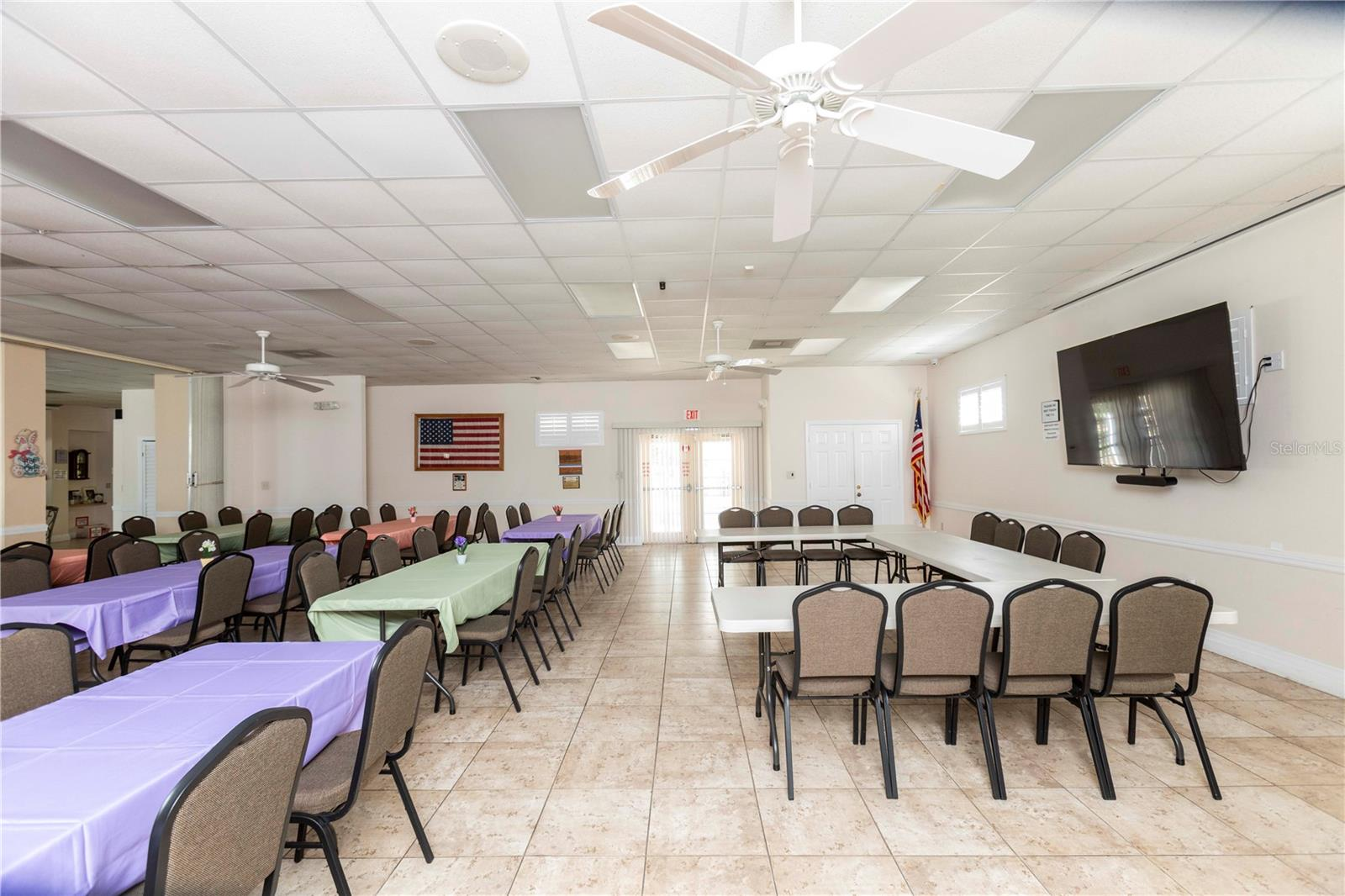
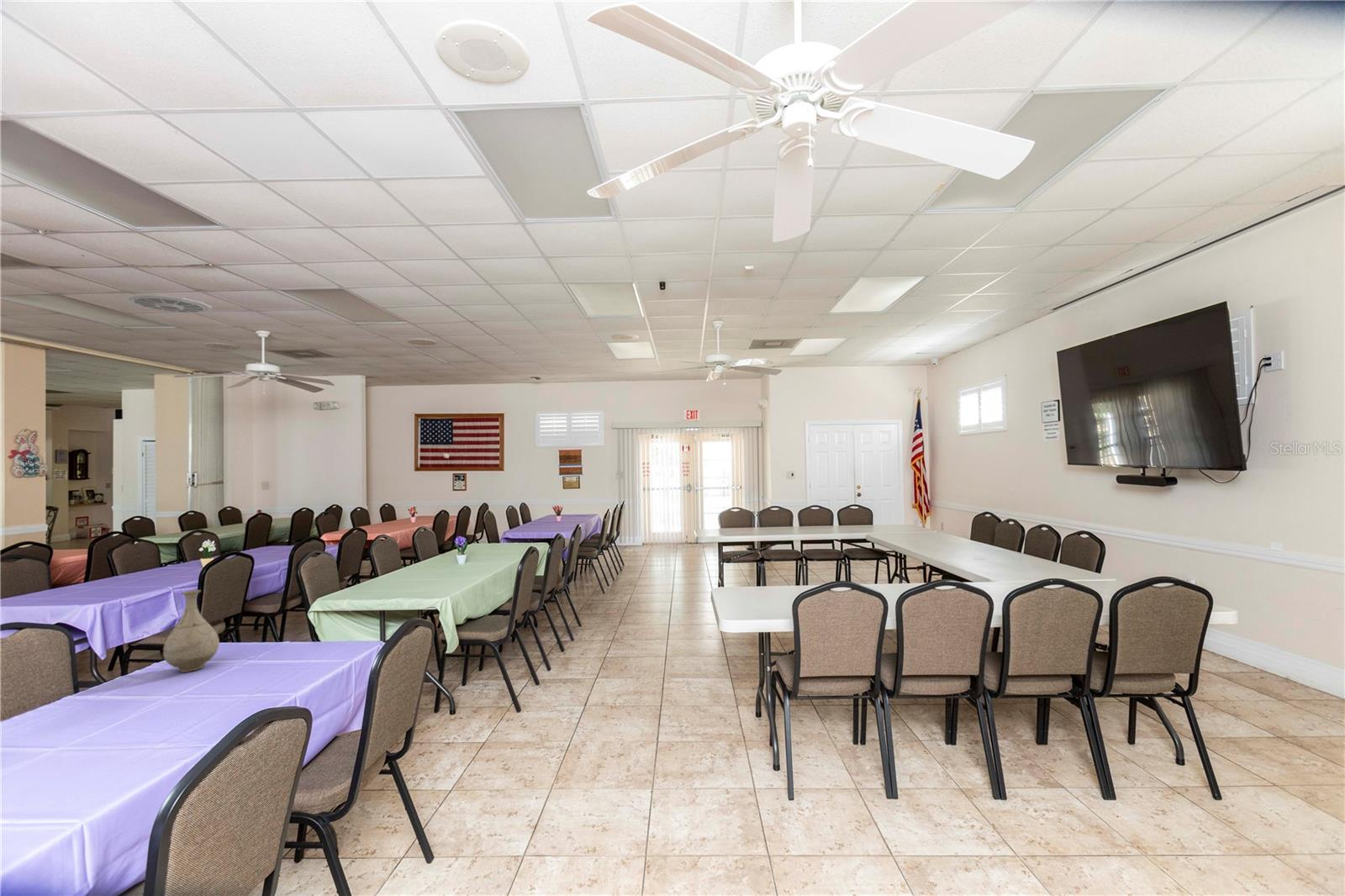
+ ceiling vent [124,293,213,314]
+ vase [162,589,220,673]
